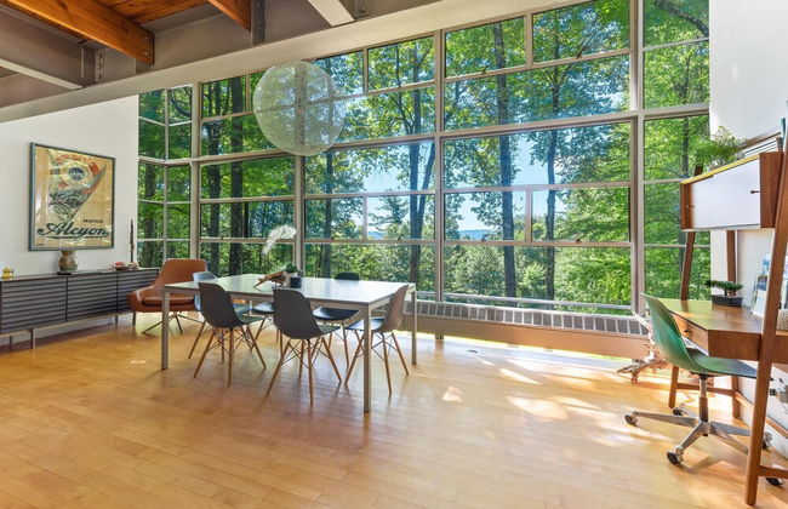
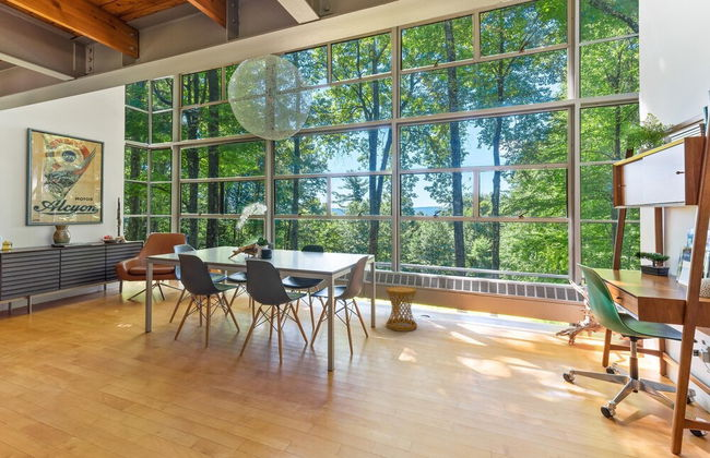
+ side table [384,286,418,332]
